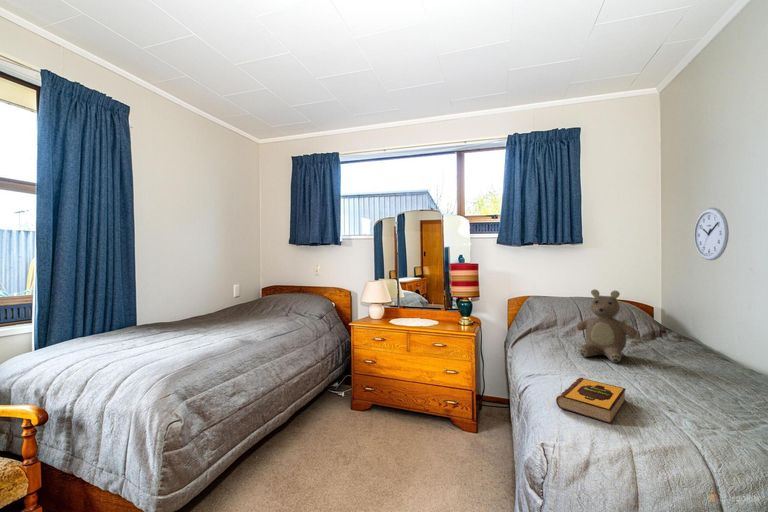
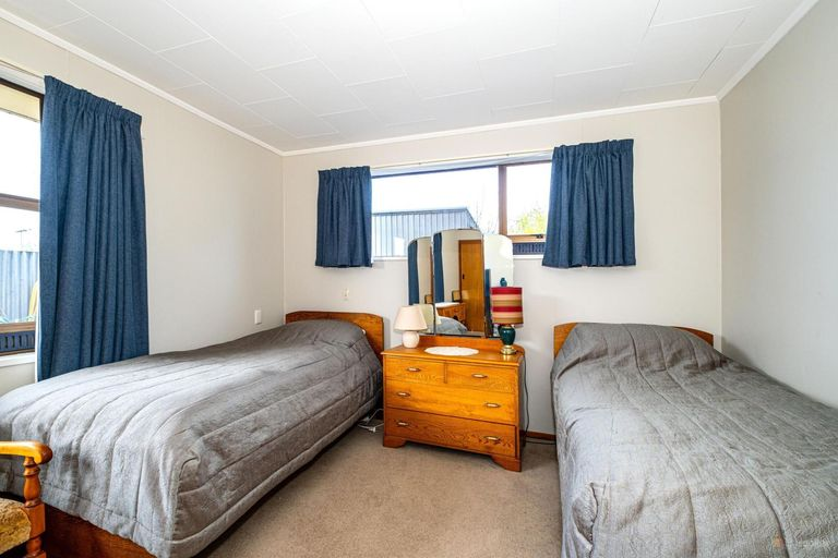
- hardback book [555,377,627,425]
- wall clock [693,207,730,262]
- teddy bear [575,288,640,363]
